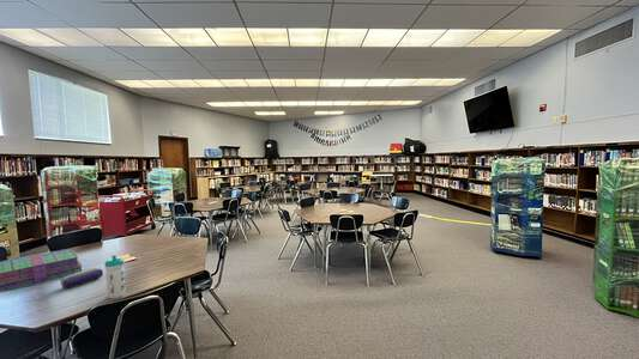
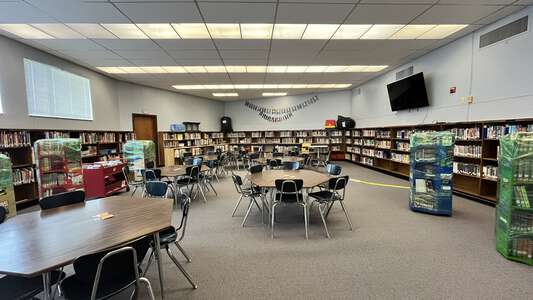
- books [0,248,83,293]
- pencil case [60,267,104,290]
- water bottle [103,254,127,300]
